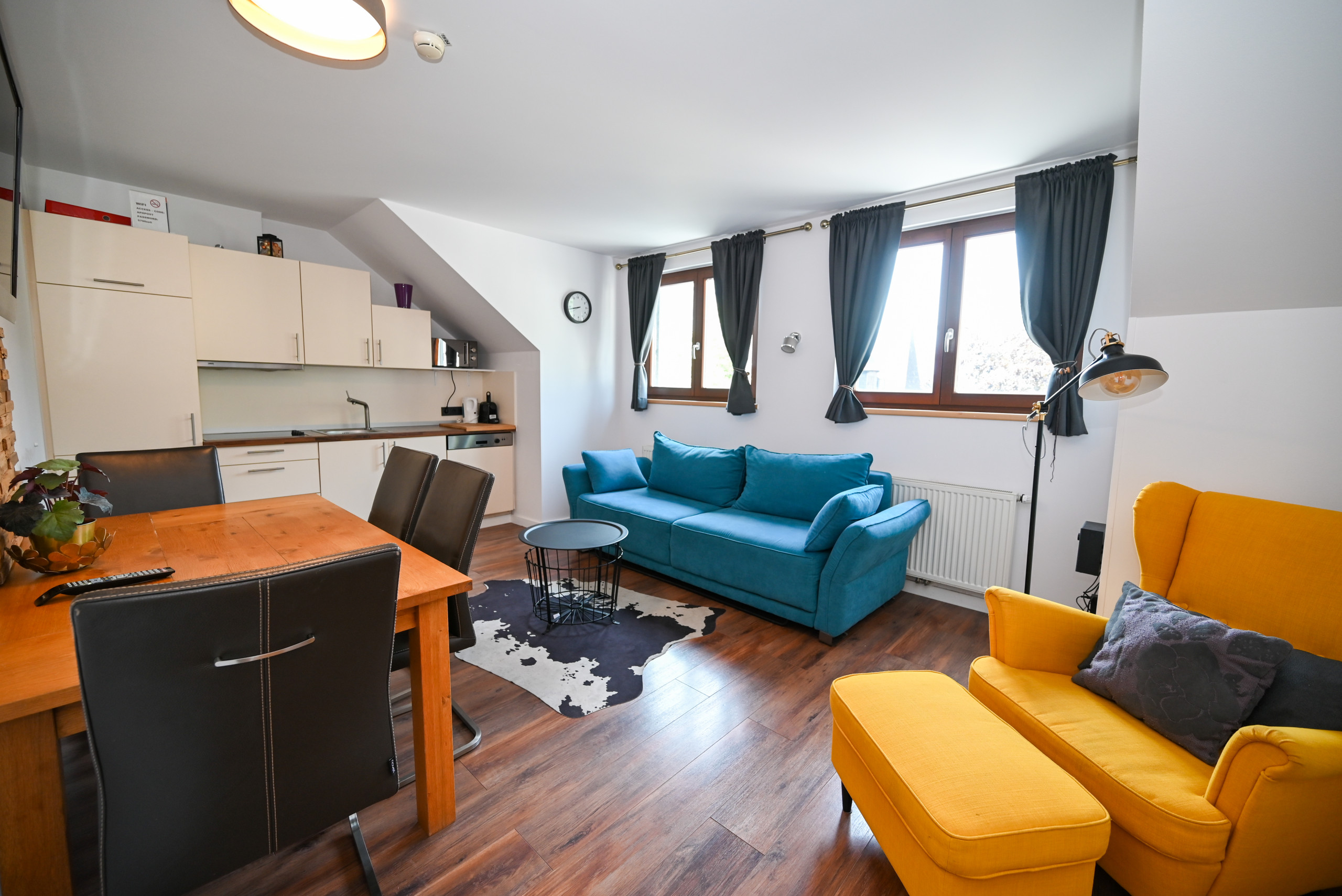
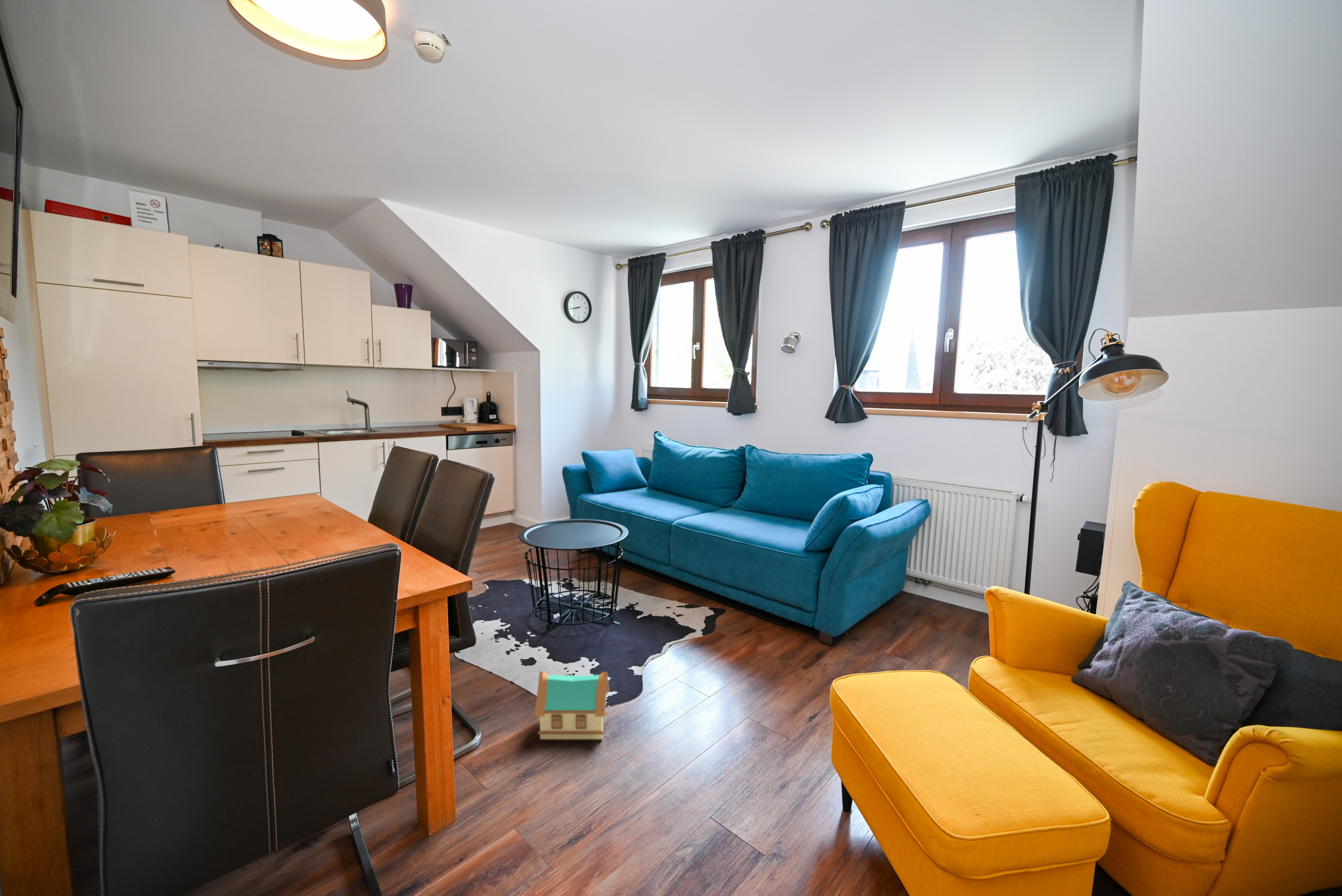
+ toy house [534,671,610,740]
